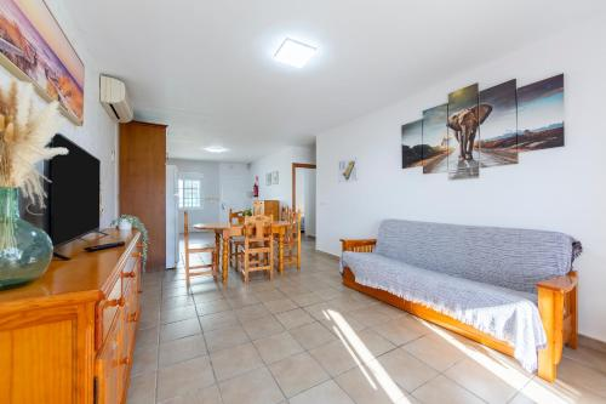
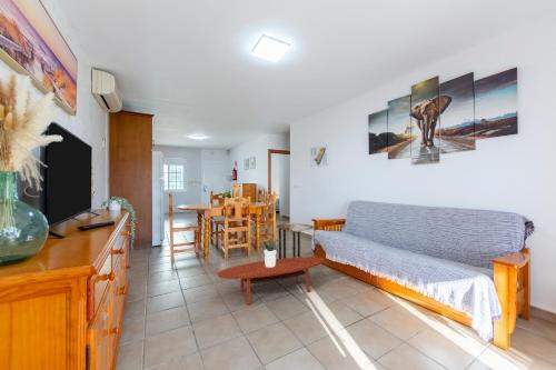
+ side table [276,221,315,259]
+ potted plant [256,237,284,268]
+ coffee table [216,256,325,306]
